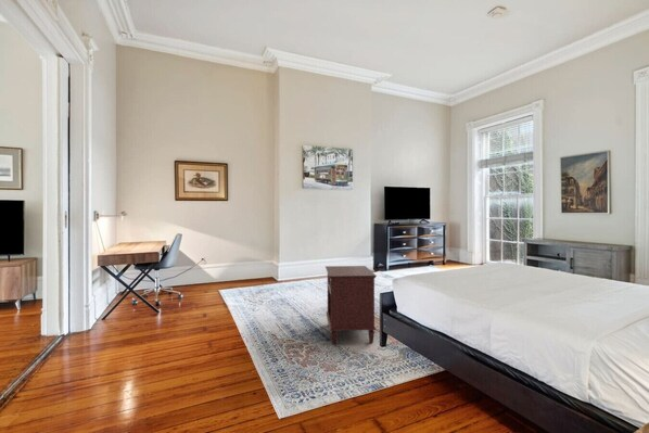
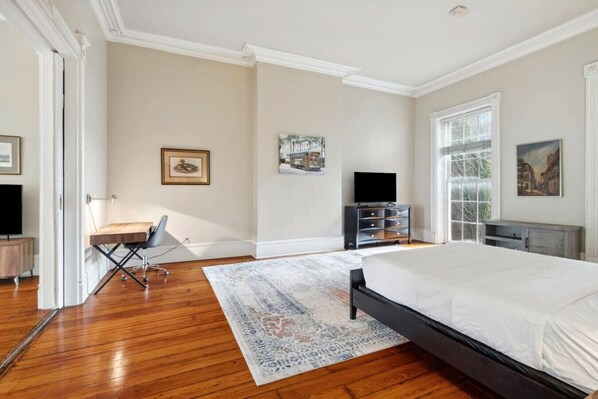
- nightstand [324,265,378,345]
